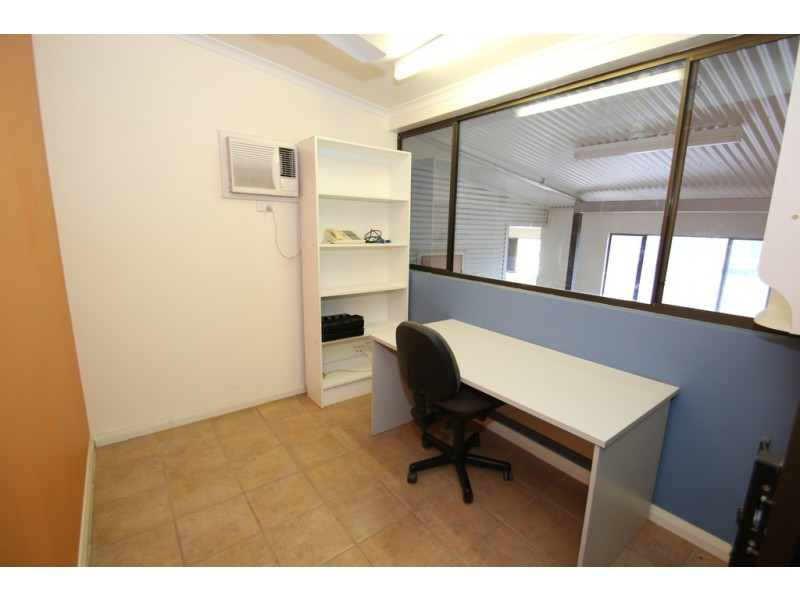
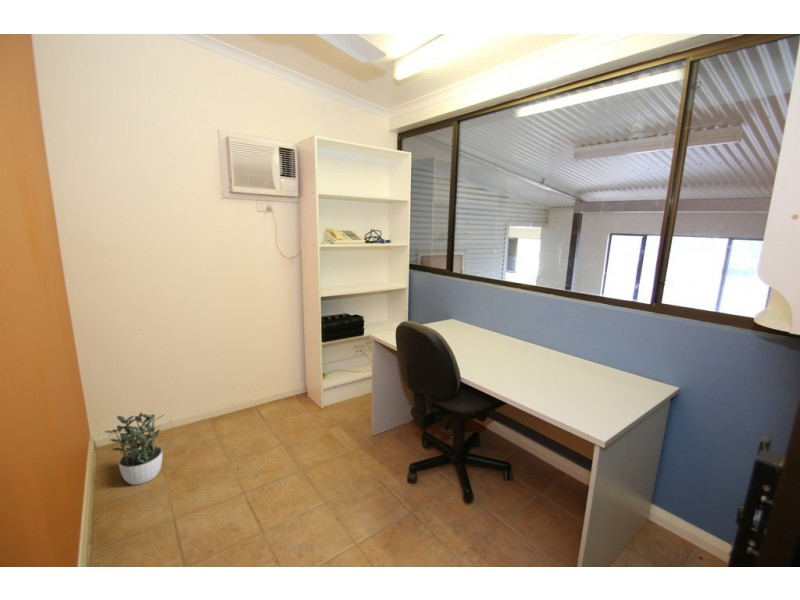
+ potted plant [103,412,166,486]
